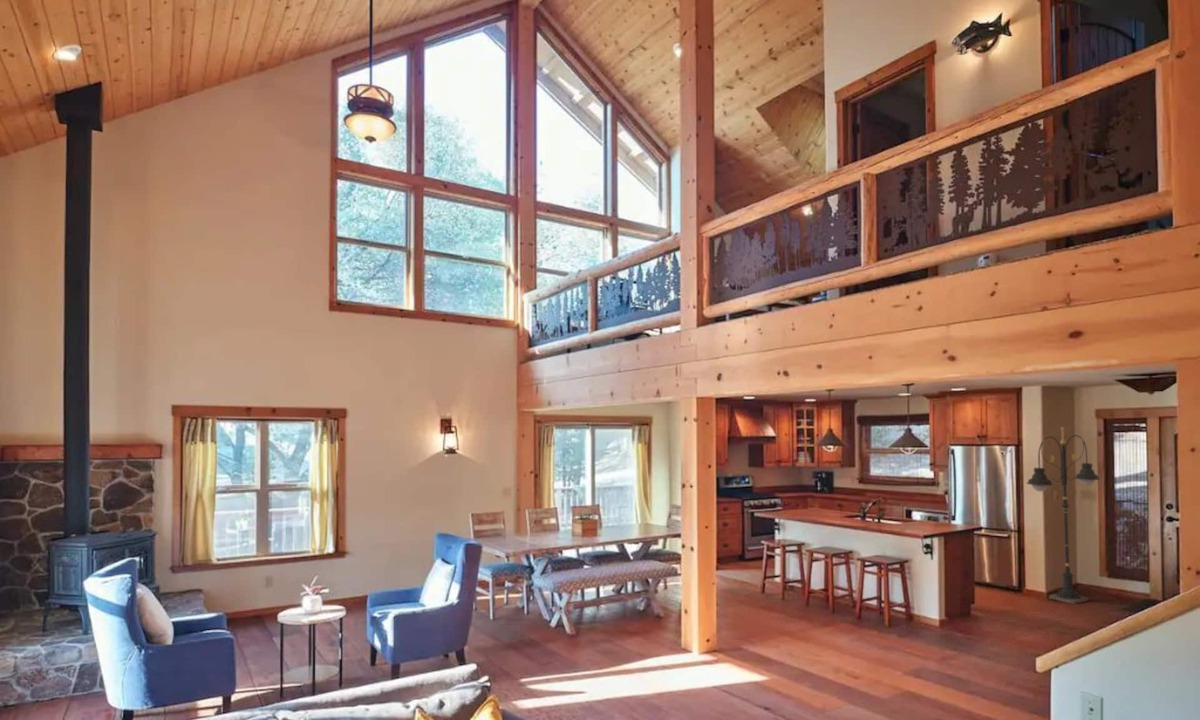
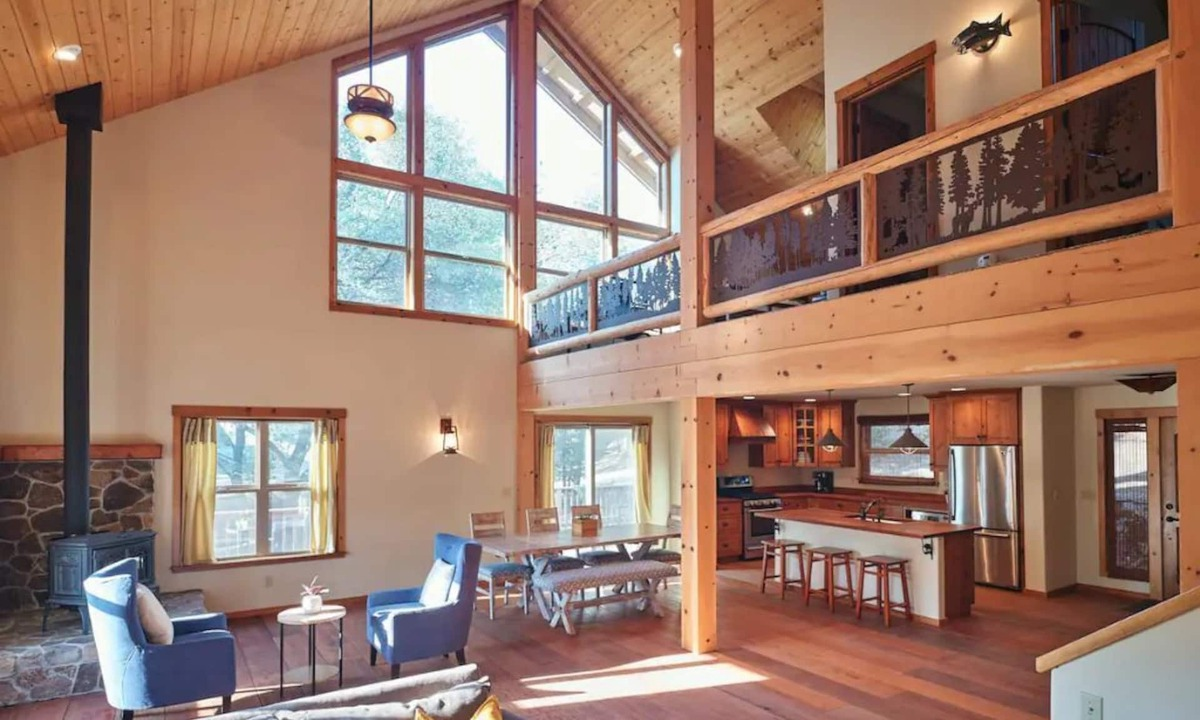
- floor lamp [1025,426,1102,605]
